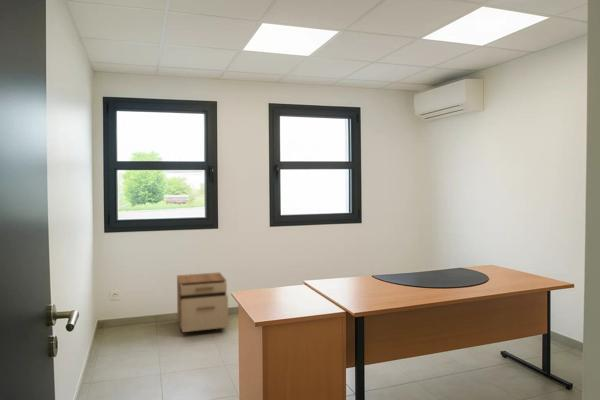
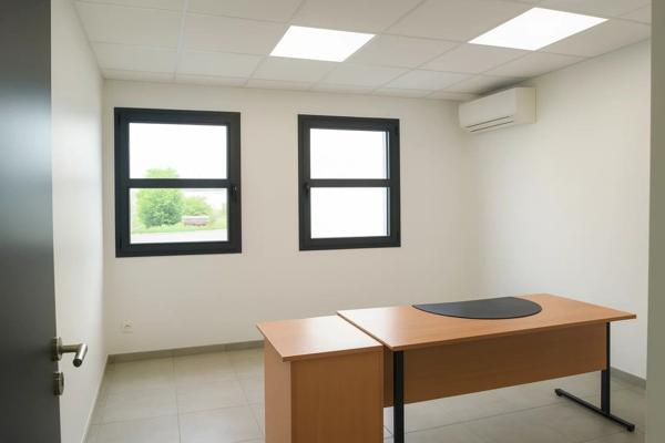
- filing cabinet [176,271,229,333]
